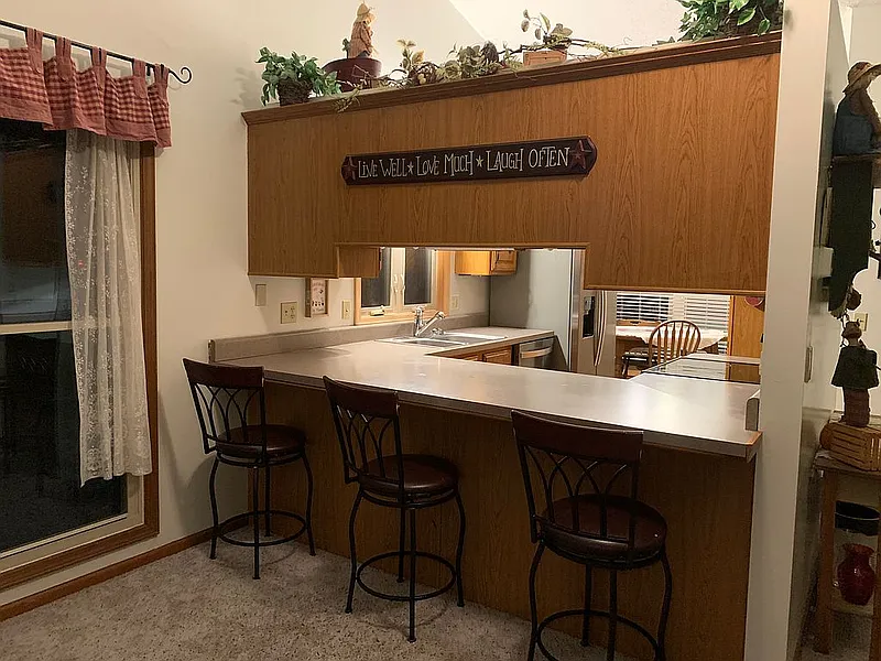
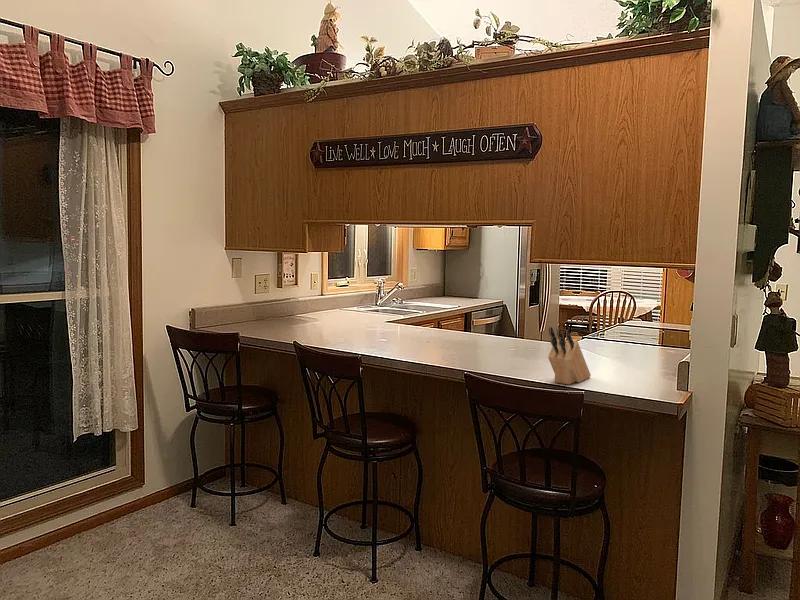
+ knife block [547,326,592,385]
